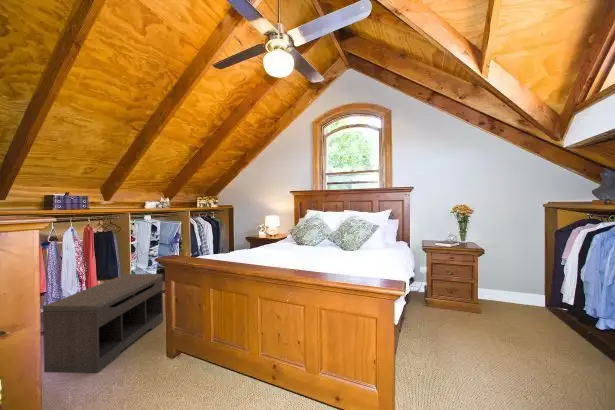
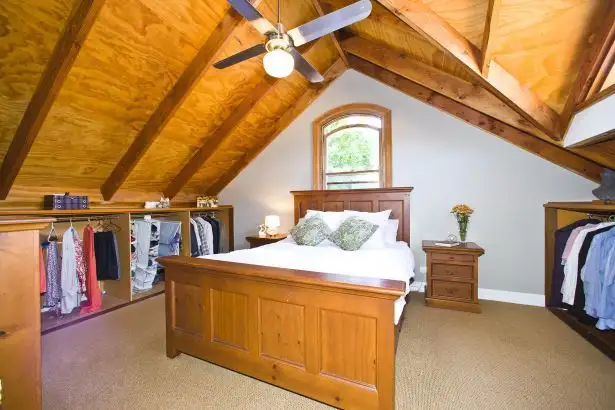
- bench [41,273,164,374]
